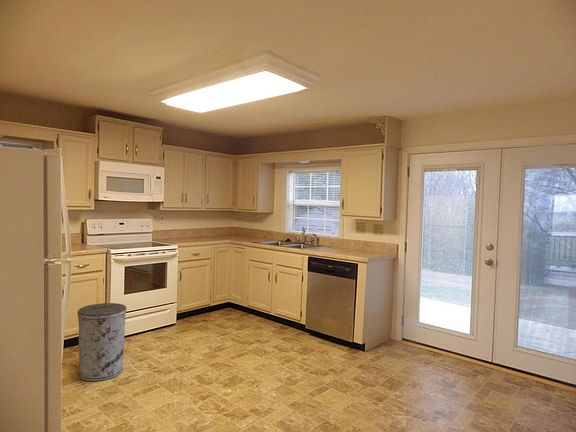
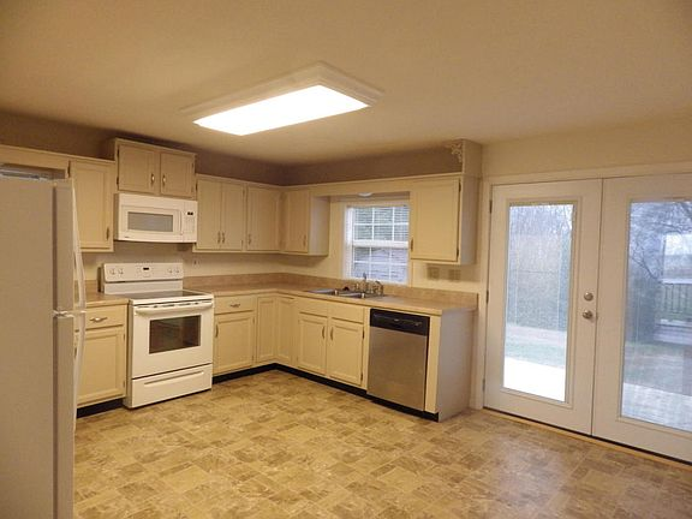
- trash can [77,302,127,382]
